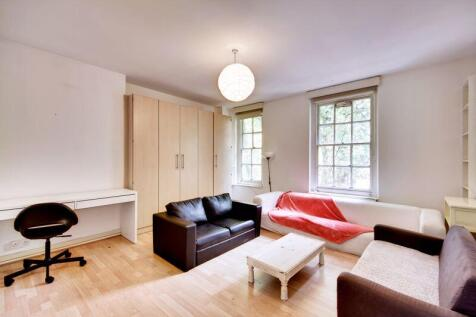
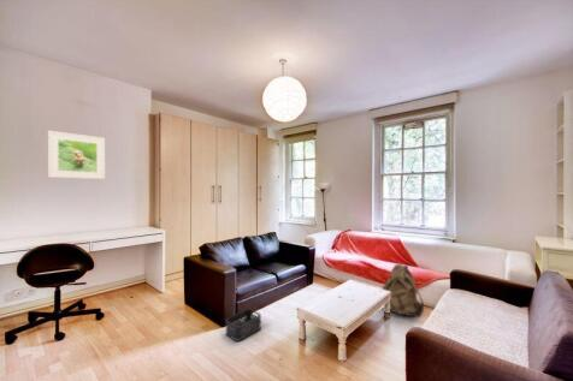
+ storage bin [225,308,262,343]
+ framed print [47,130,106,180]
+ backpack [382,262,425,319]
